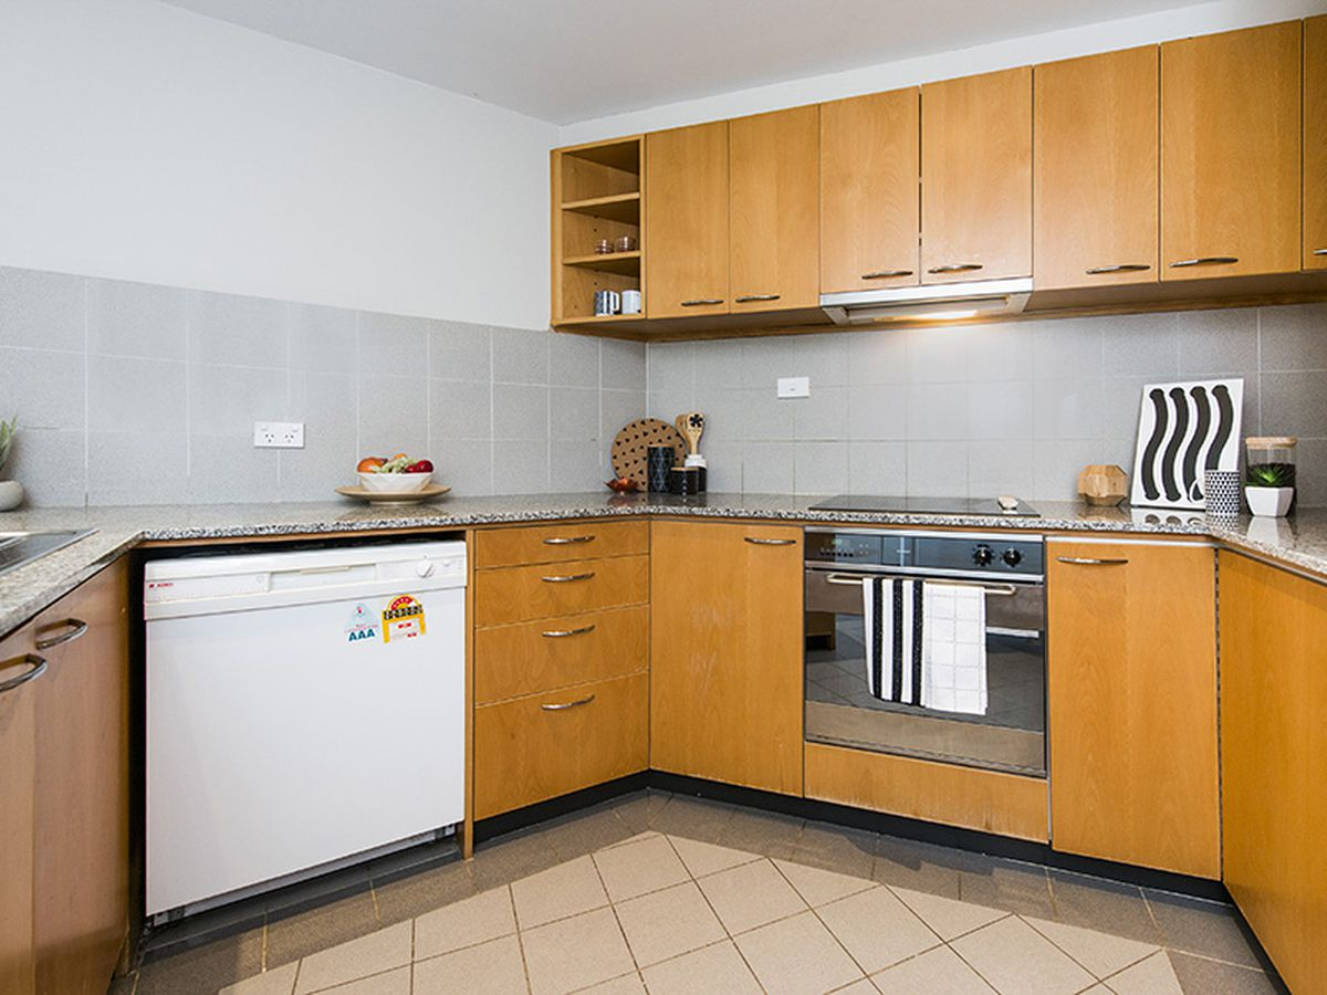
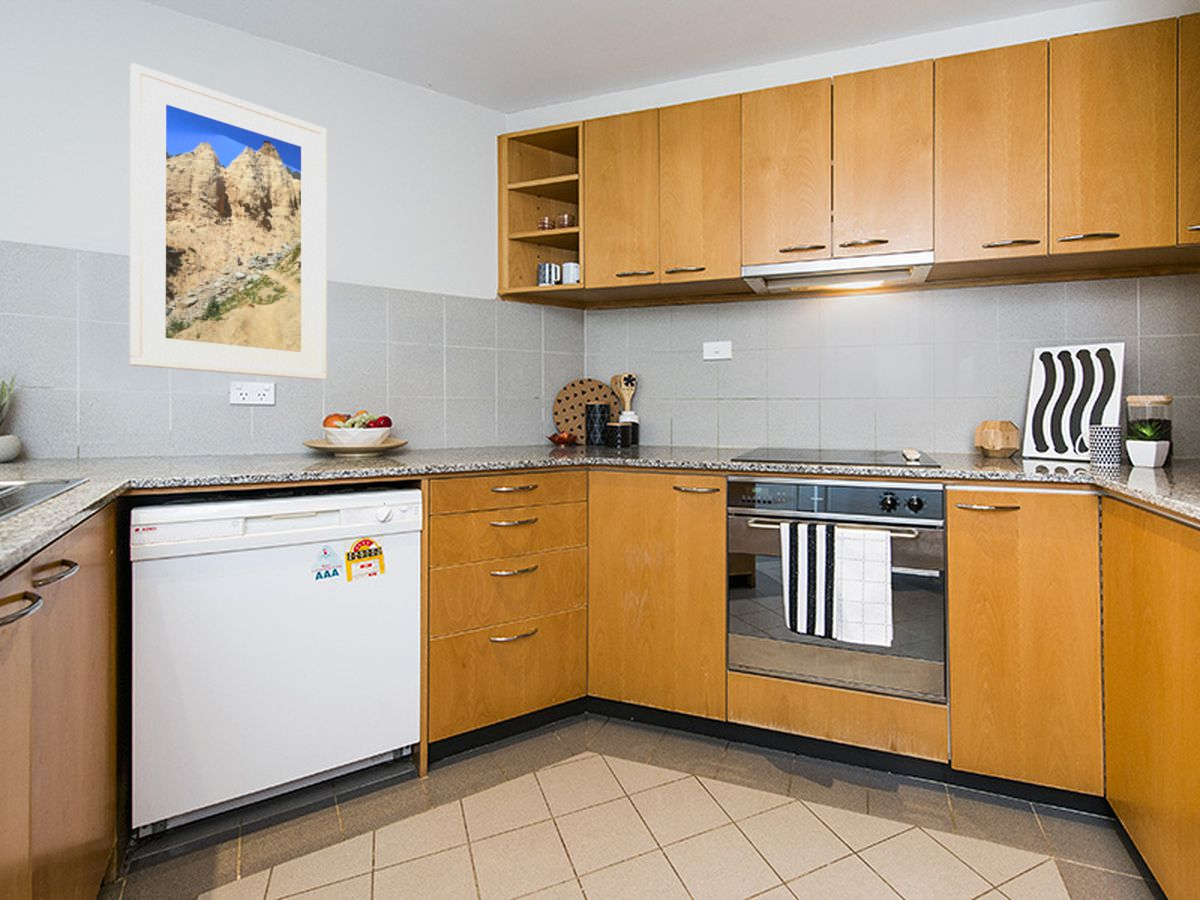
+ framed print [129,62,328,381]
